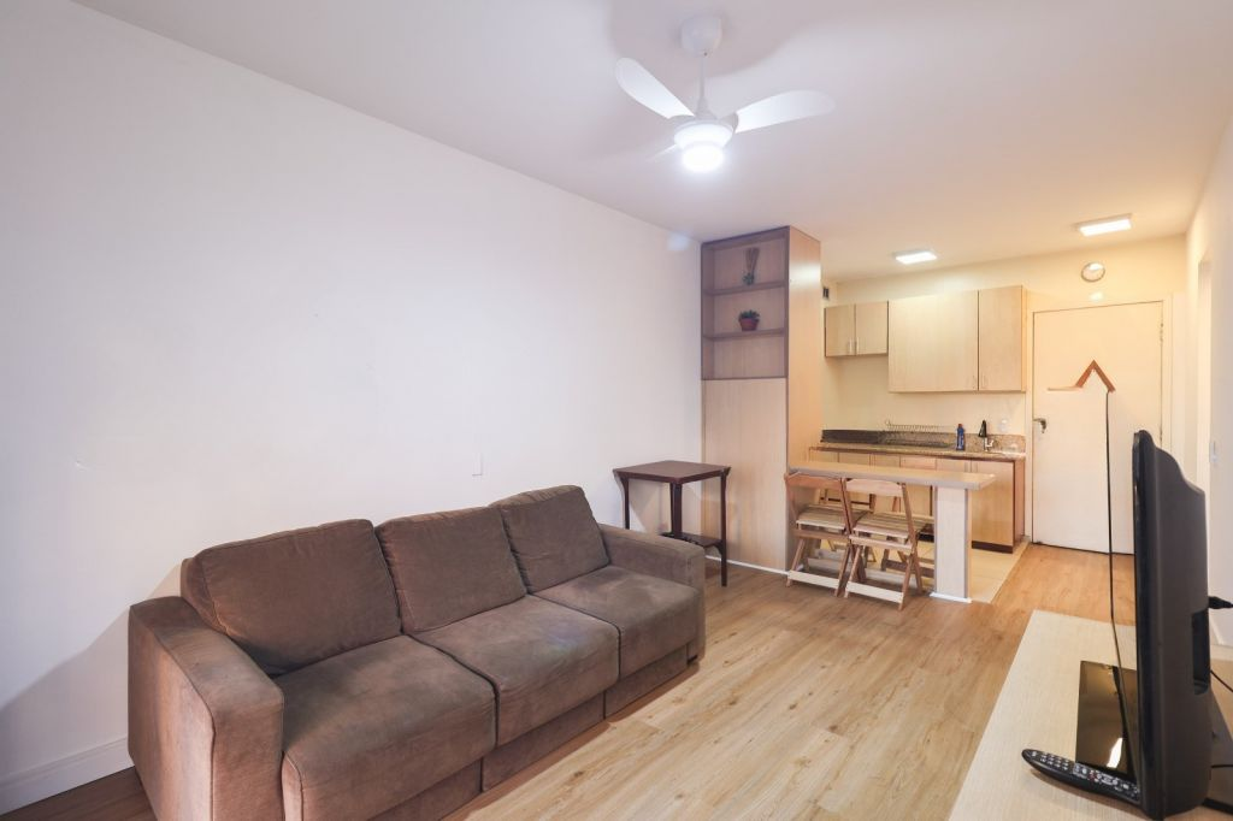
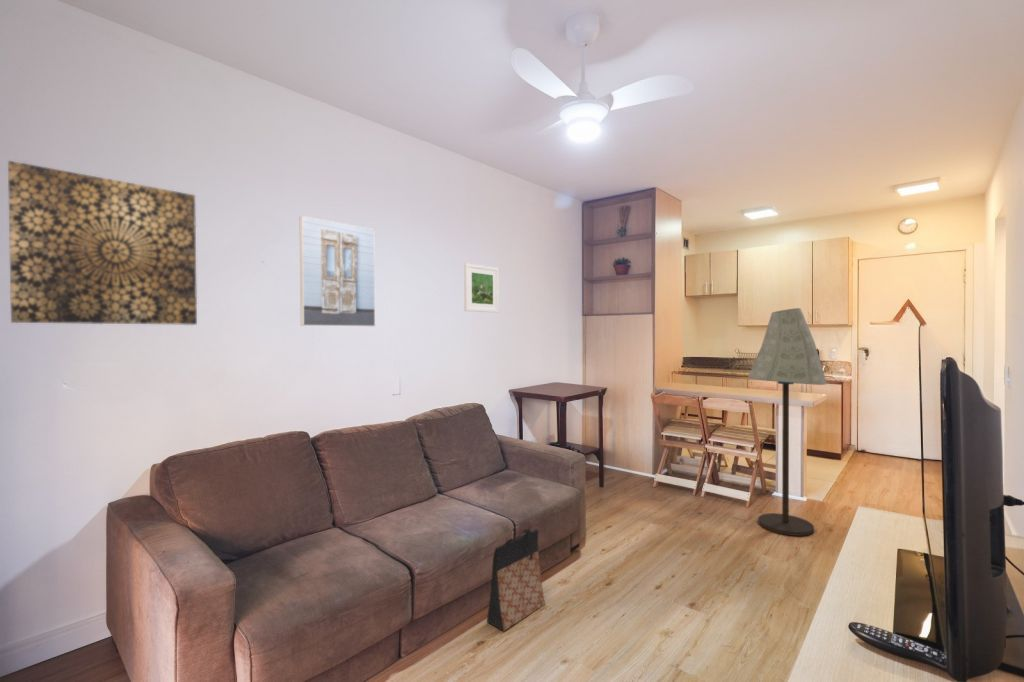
+ wall art [7,160,198,326]
+ bag [486,528,546,632]
+ floor lamp [747,307,828,537]
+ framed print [299,215,376,328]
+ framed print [463,262,500,314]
